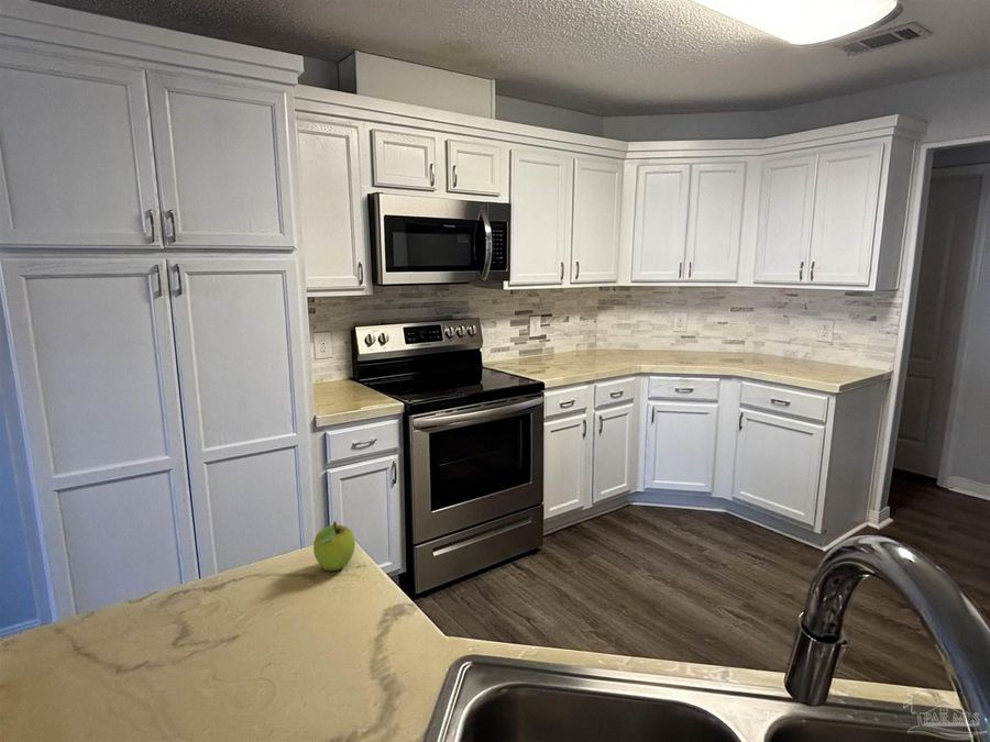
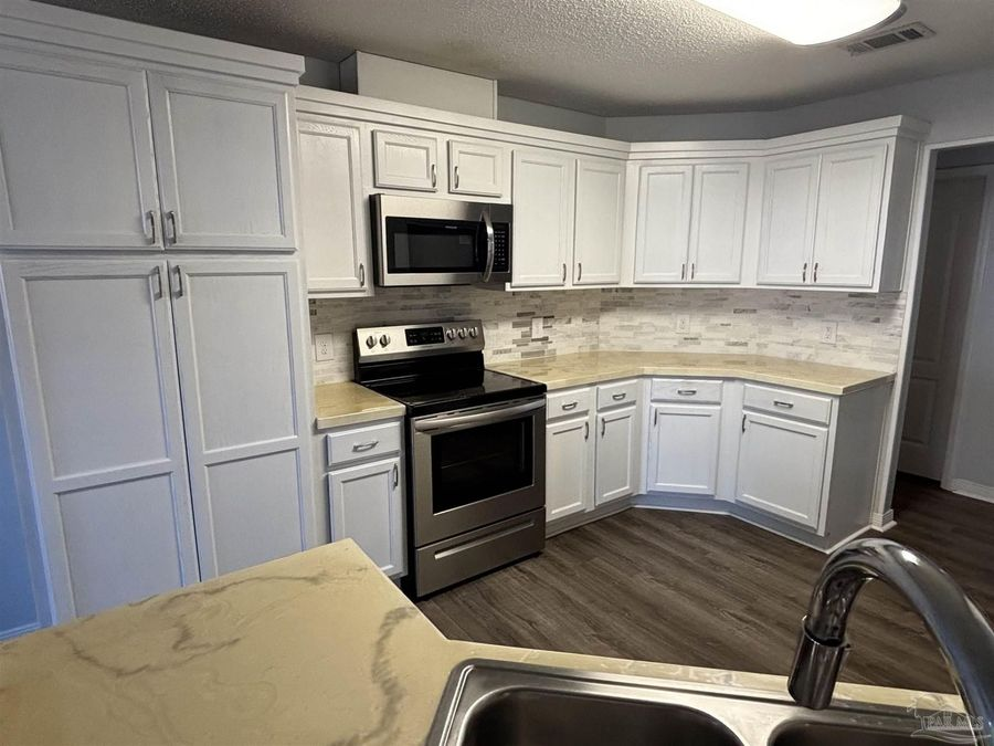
- fruit [312,520,356,572]
